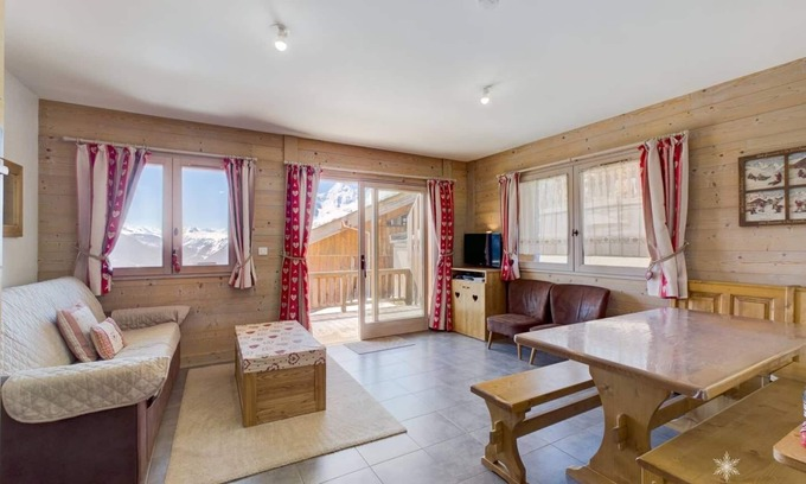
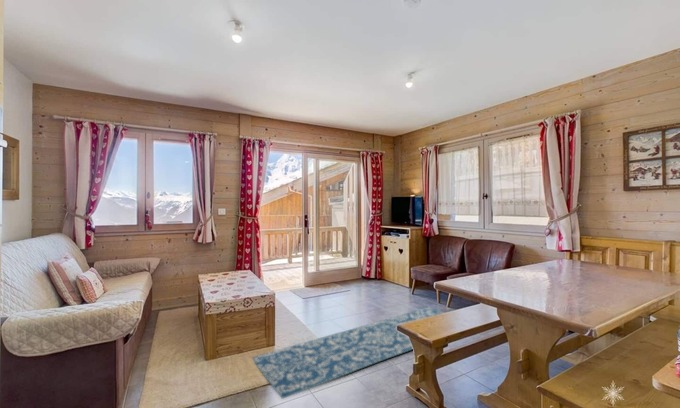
+ rug [251,306,445,400]
